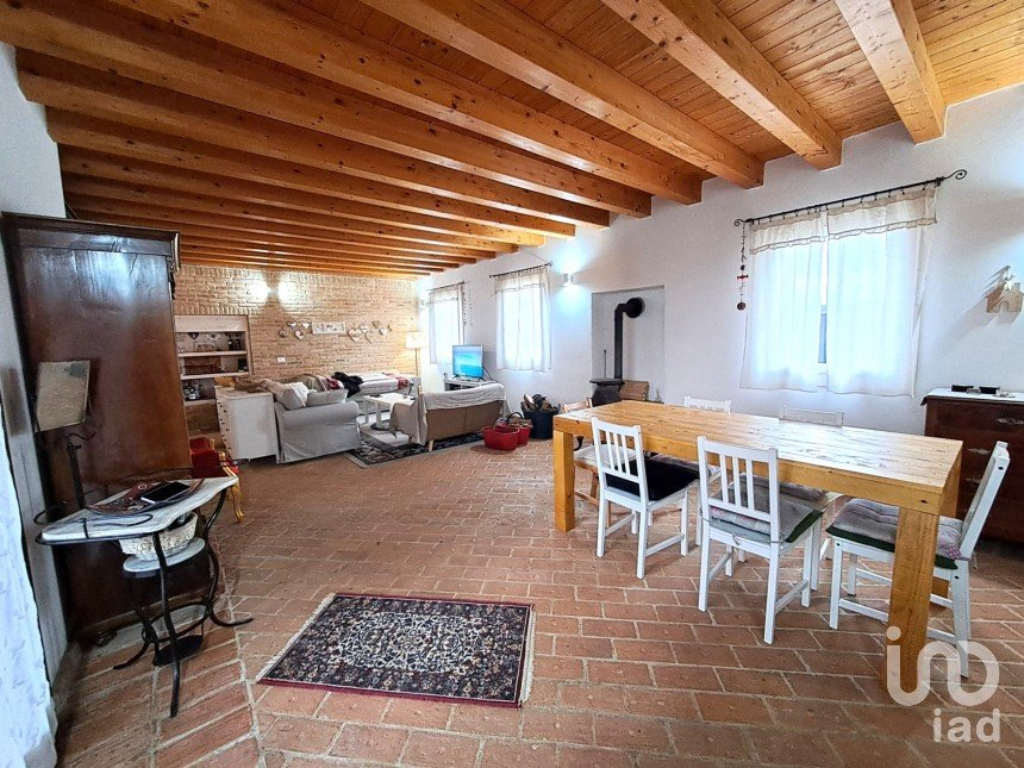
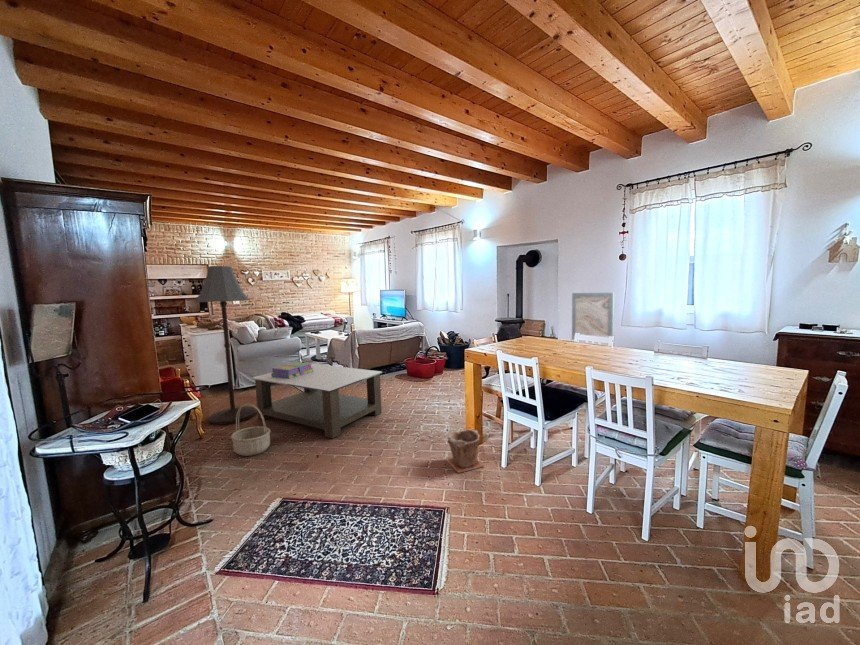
+ plant pot [445,428,485,474]
+ floor lamp [193,265,257,425]
+ wall art [571,291,615,341]
+ basket [230,402,271,457]
+ coffee table [251,362,383,439]
+ stack of books [271,361,313,379]
